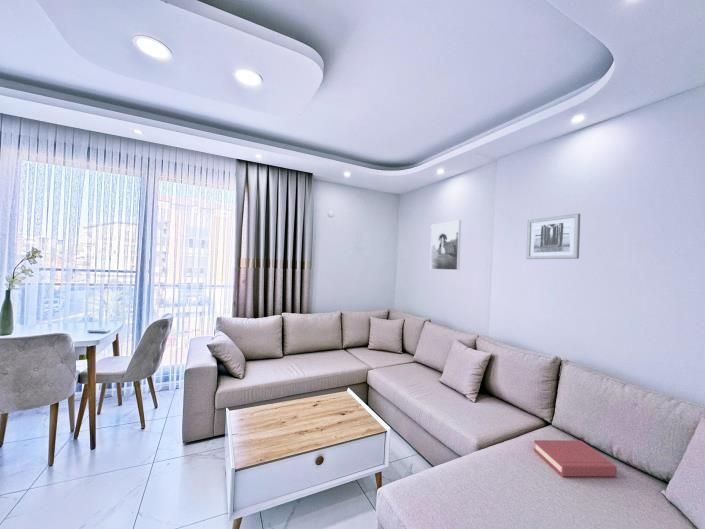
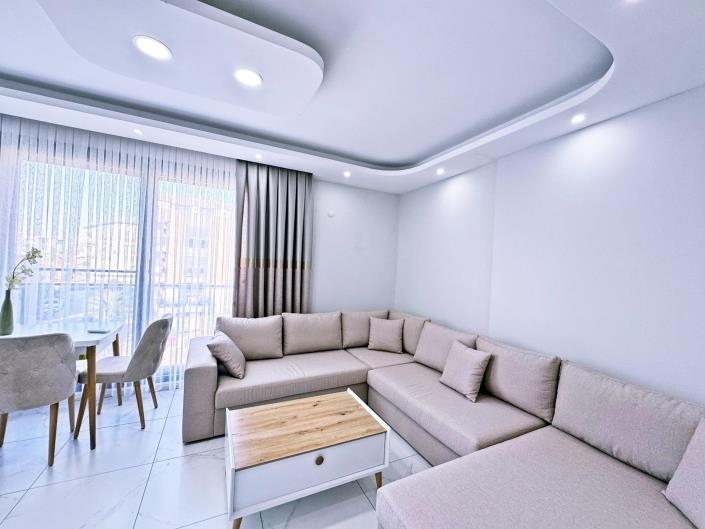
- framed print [429,219,462,271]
- hardback book [533,439,618,477]
- wall art [525,213,581,260]
